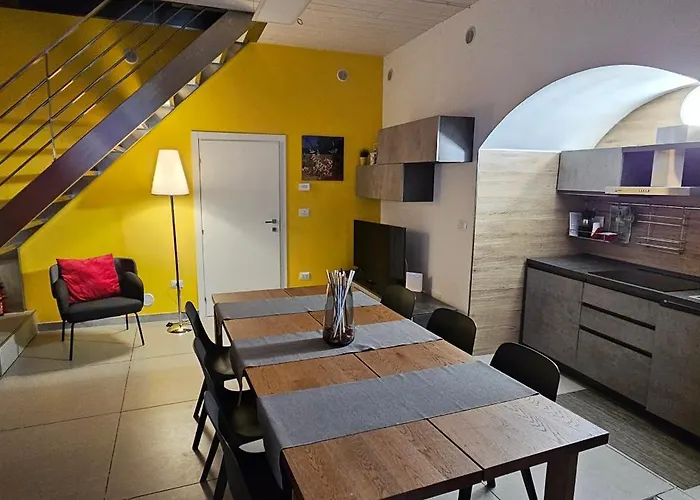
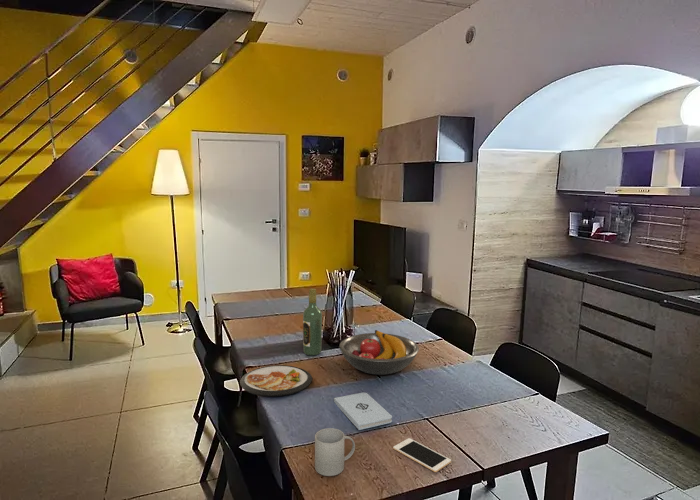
+ mug [314,427,356,477]
+ dish [239,364,313,397]
+ cell phone [392,437,452,473]
+ fruit bowl [338,329,420,376]
+ wine bottle [302,288,323,356]
+ notepad [333,392,393,431]
